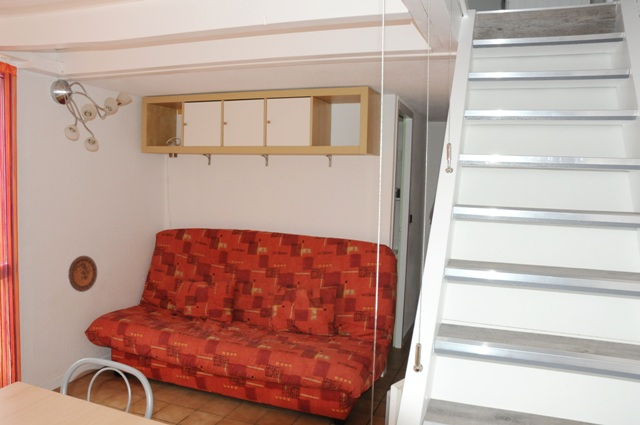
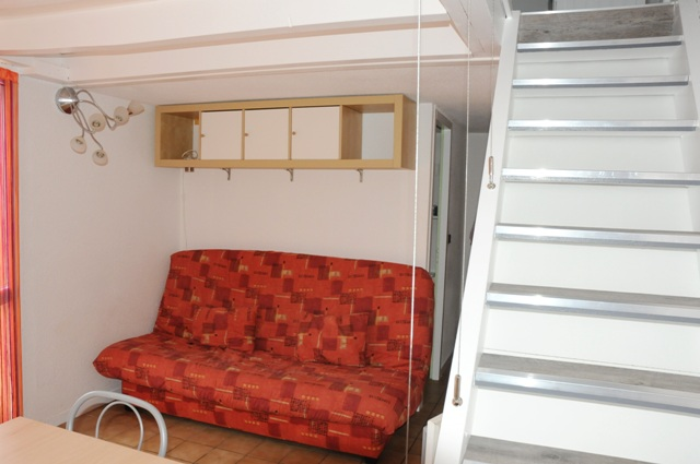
- decorative plate [67,255,98,293]
